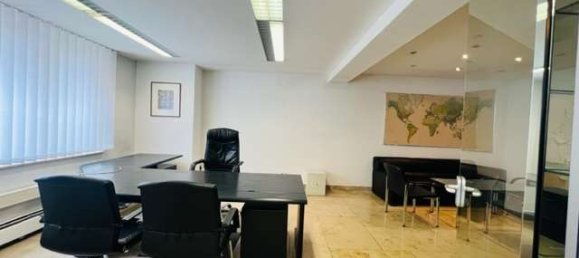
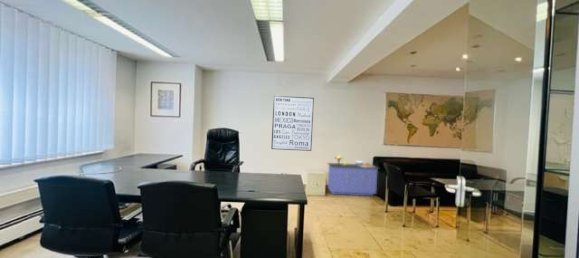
+ wall art [270,95,315,152]
+ storage cabinet [327,155,380,197]
